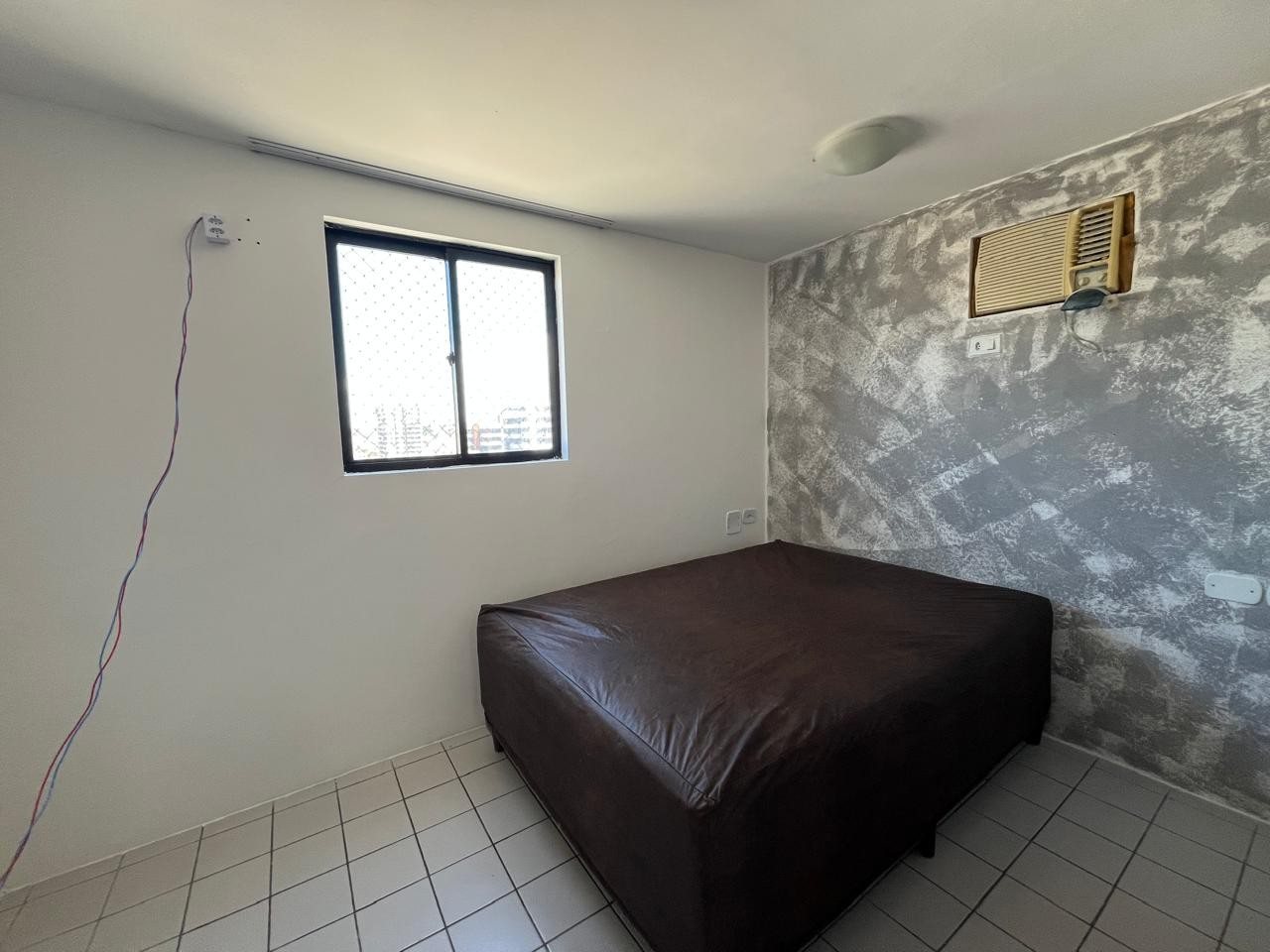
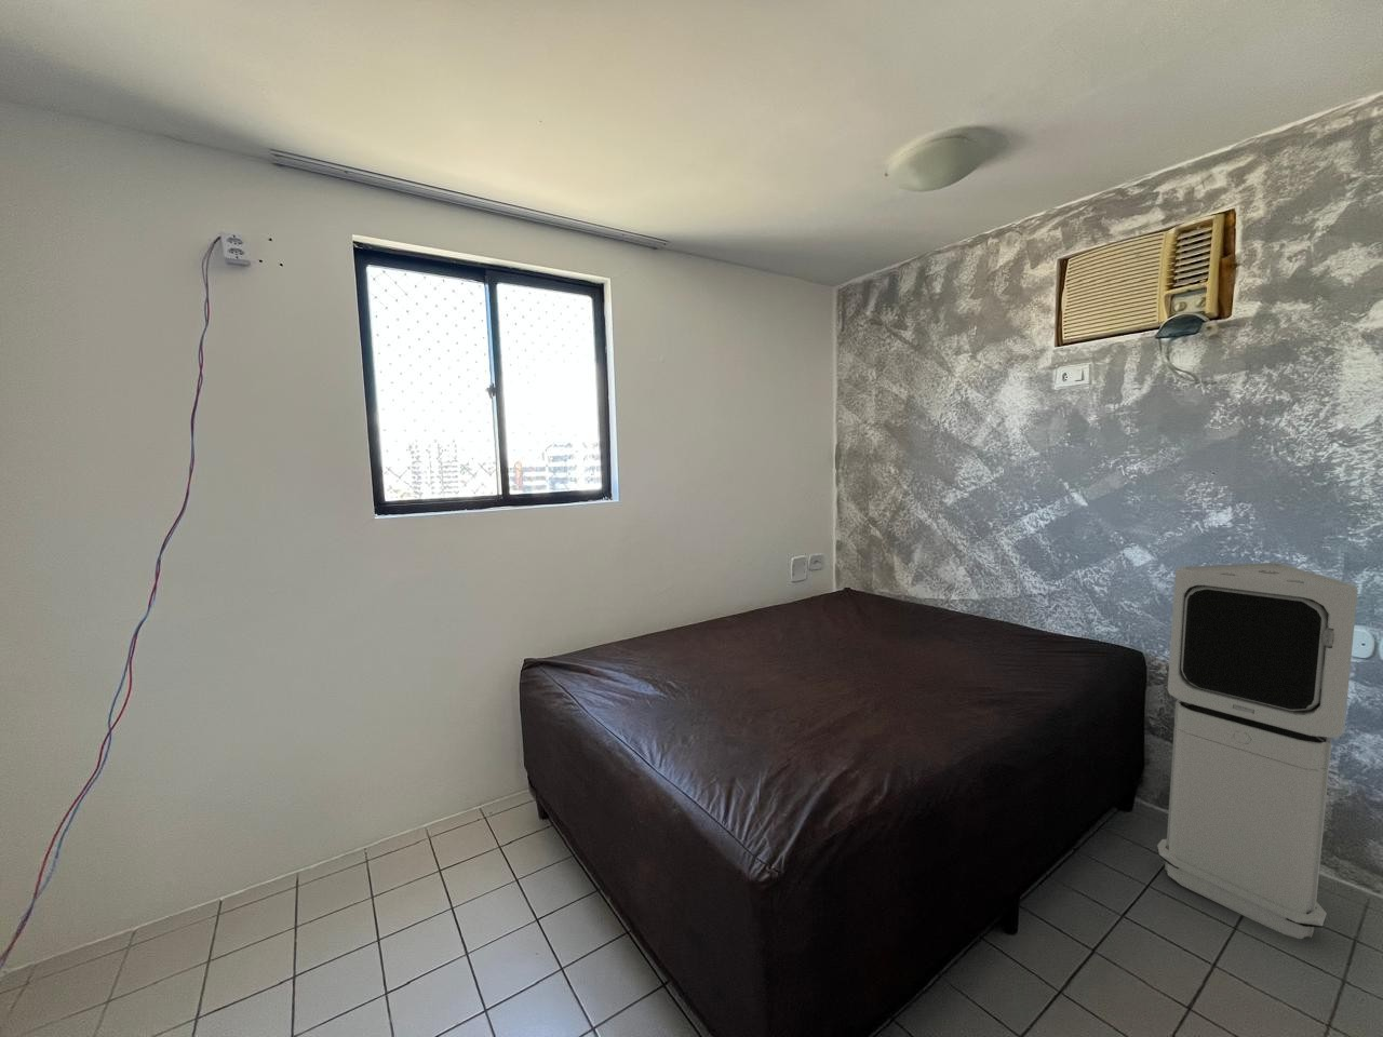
+ air purifier [1156,562,1359,940]
